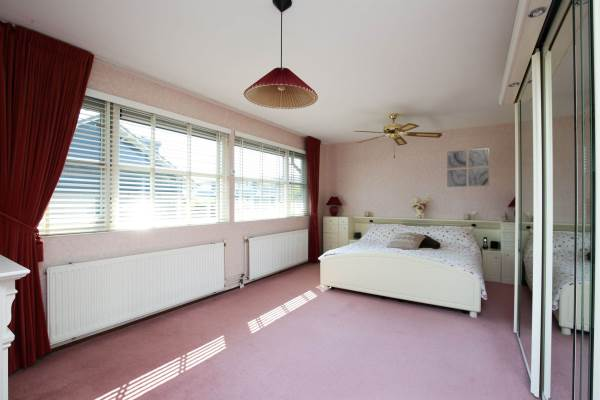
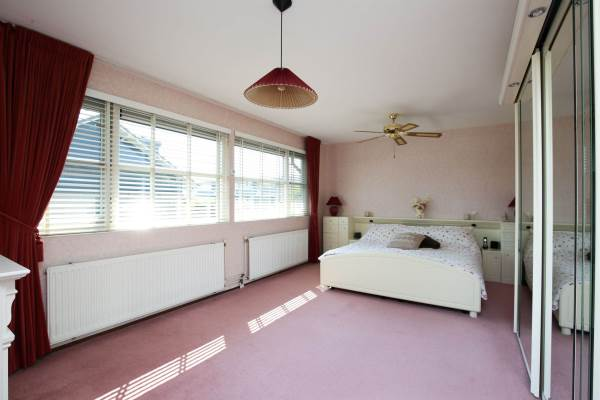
- wall art [446,147,490,188]
